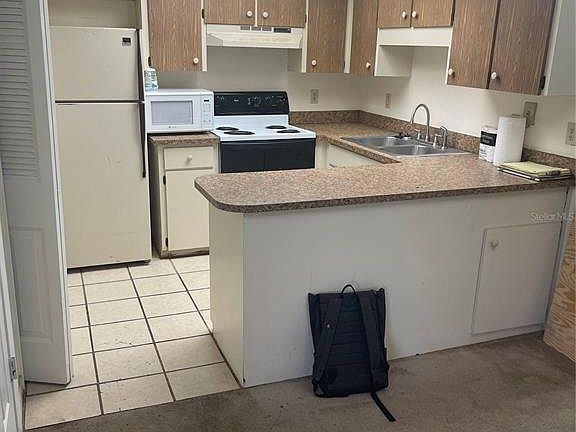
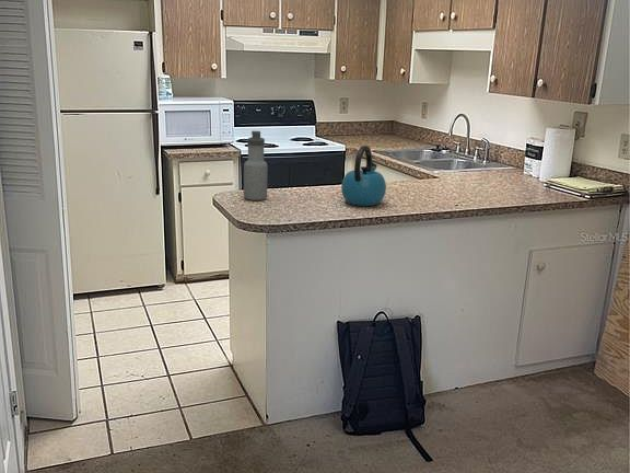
+ water bottle [243,130,269,201]
+ kettle [340,145,387,207]
